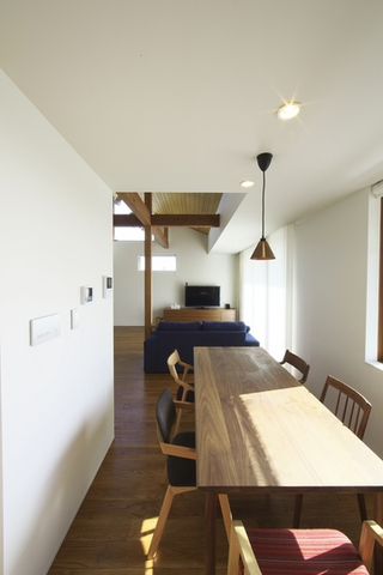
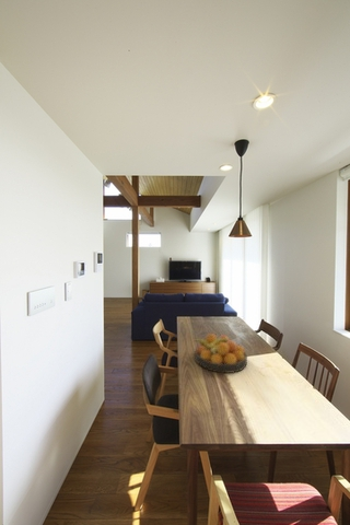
+ fruit bowl [194,332,248,374]
